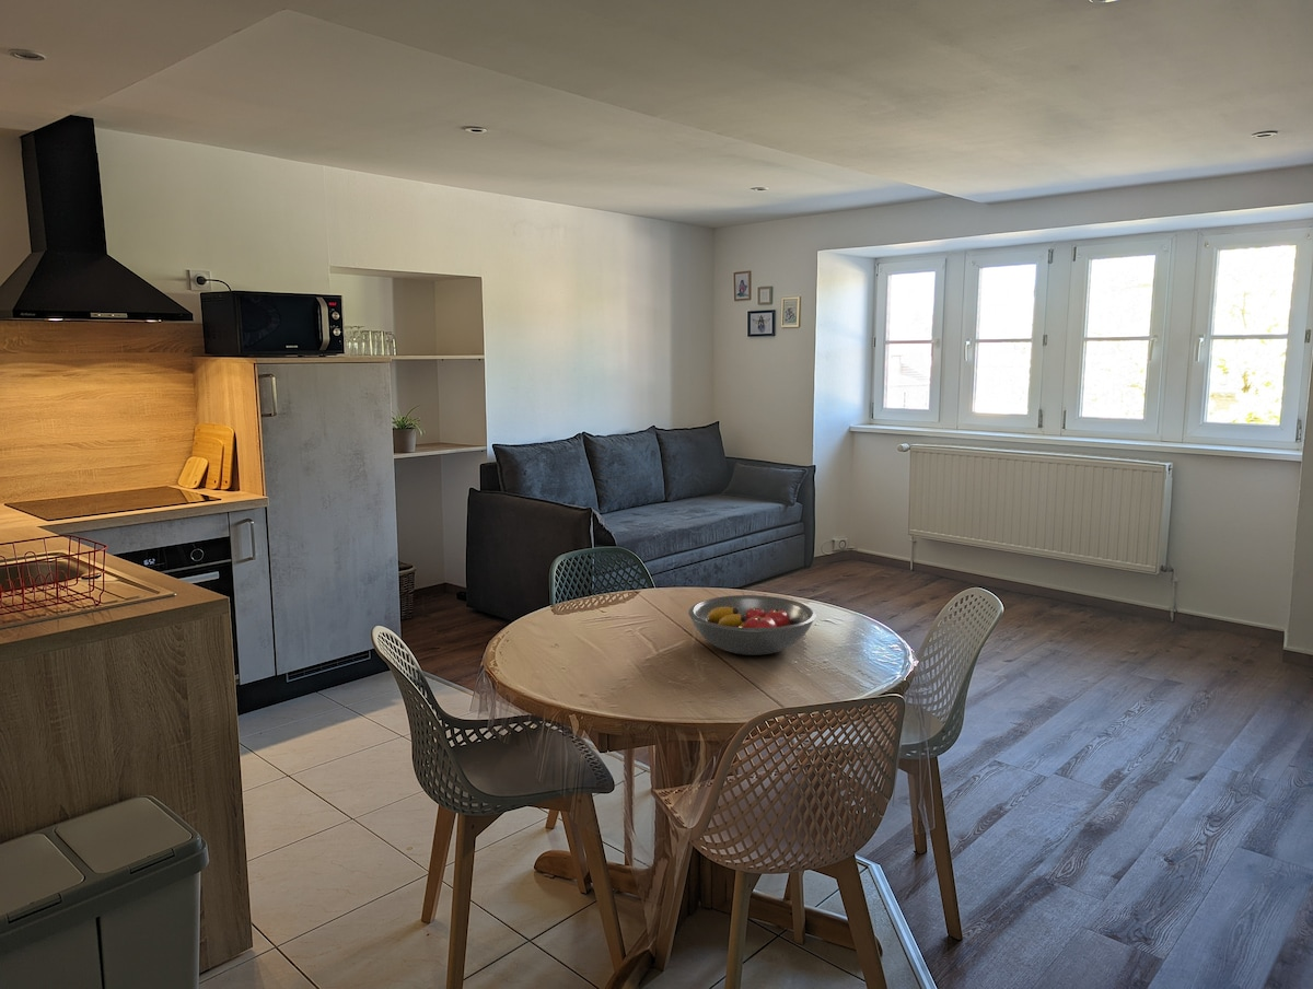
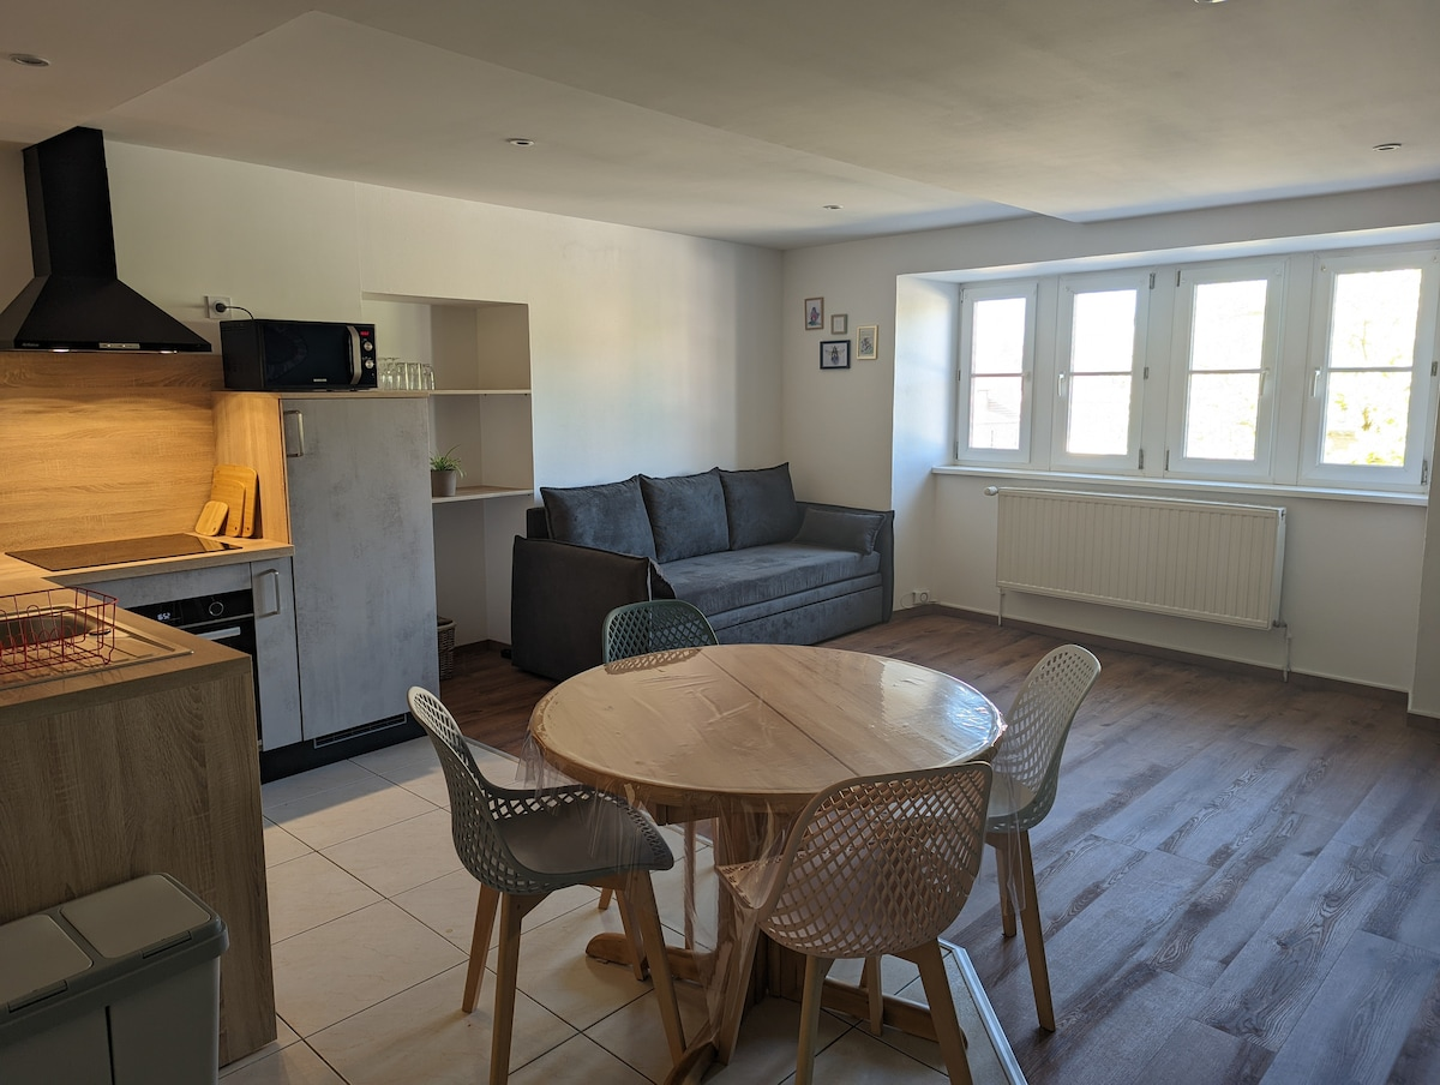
- fruit bowl [687,594,816,656]
